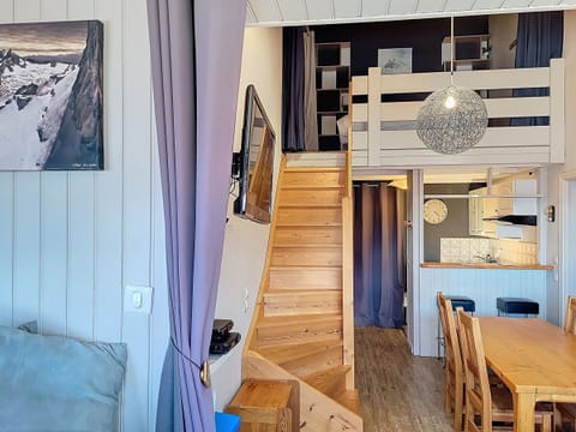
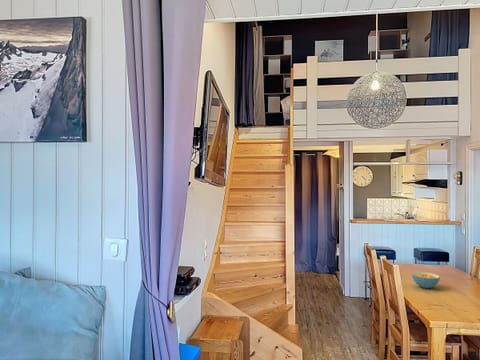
+ cereal bowl [411,271,441,289]
